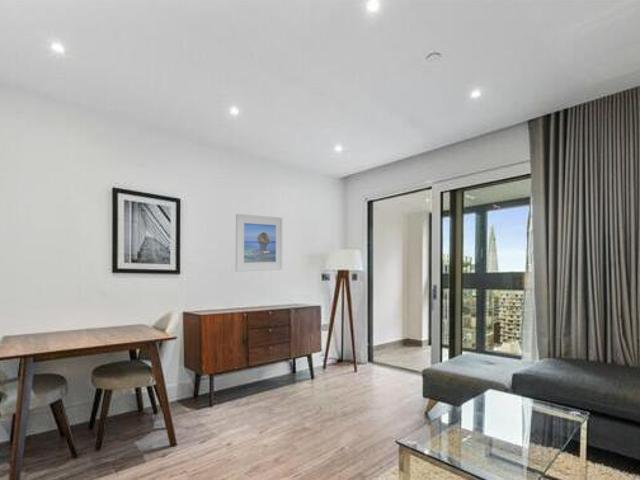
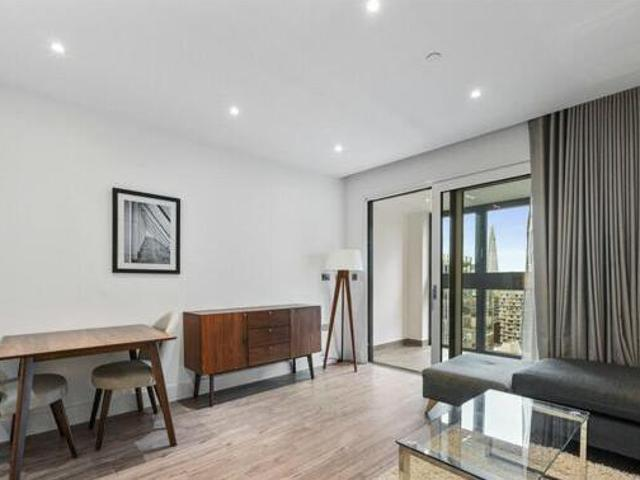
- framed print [235,213,283,273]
